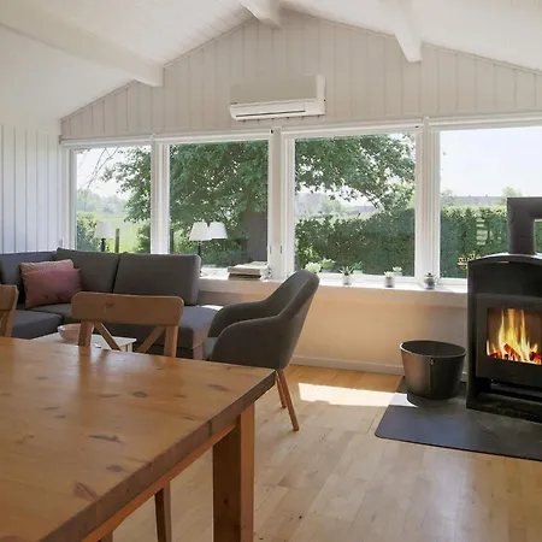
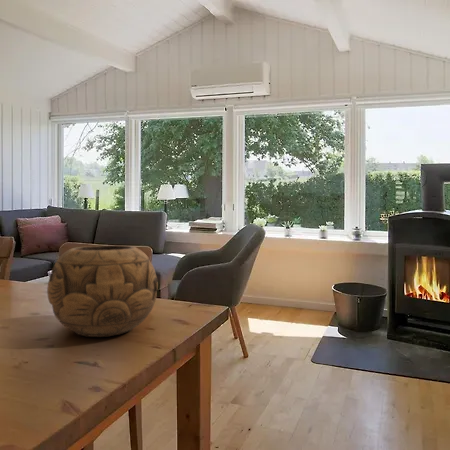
+ decorative bowl [46,245,159,338]
